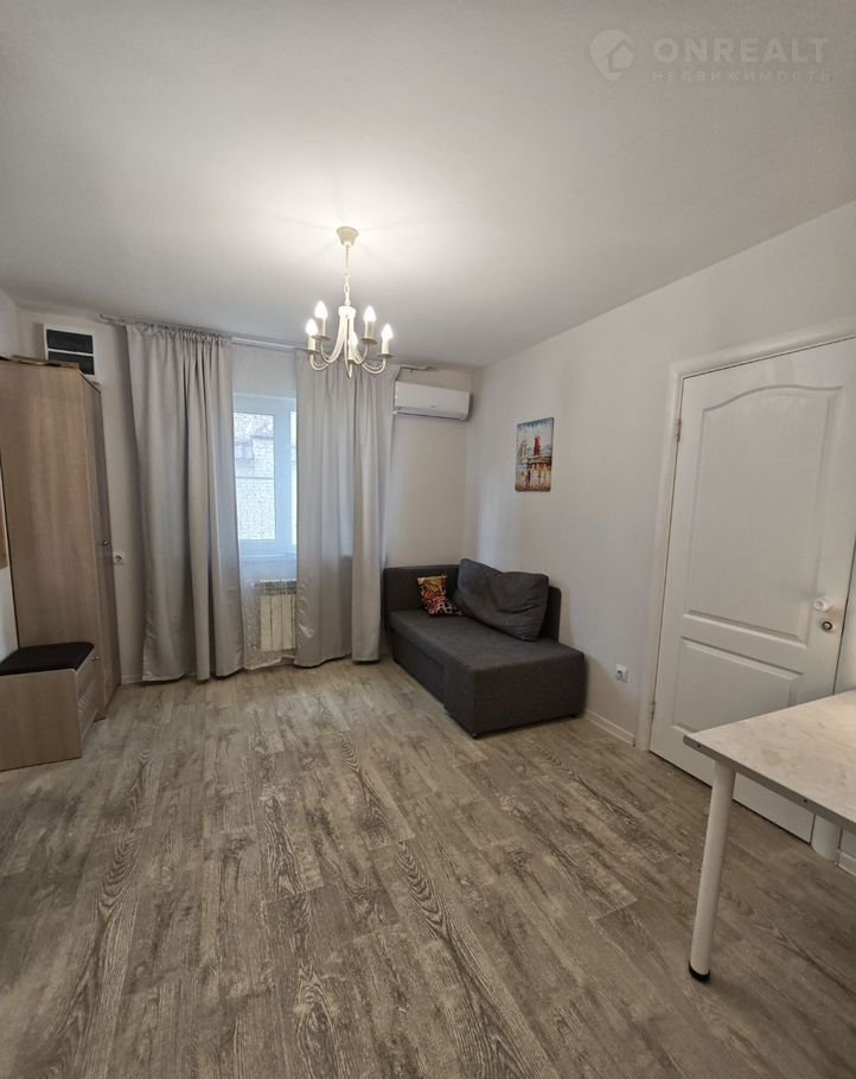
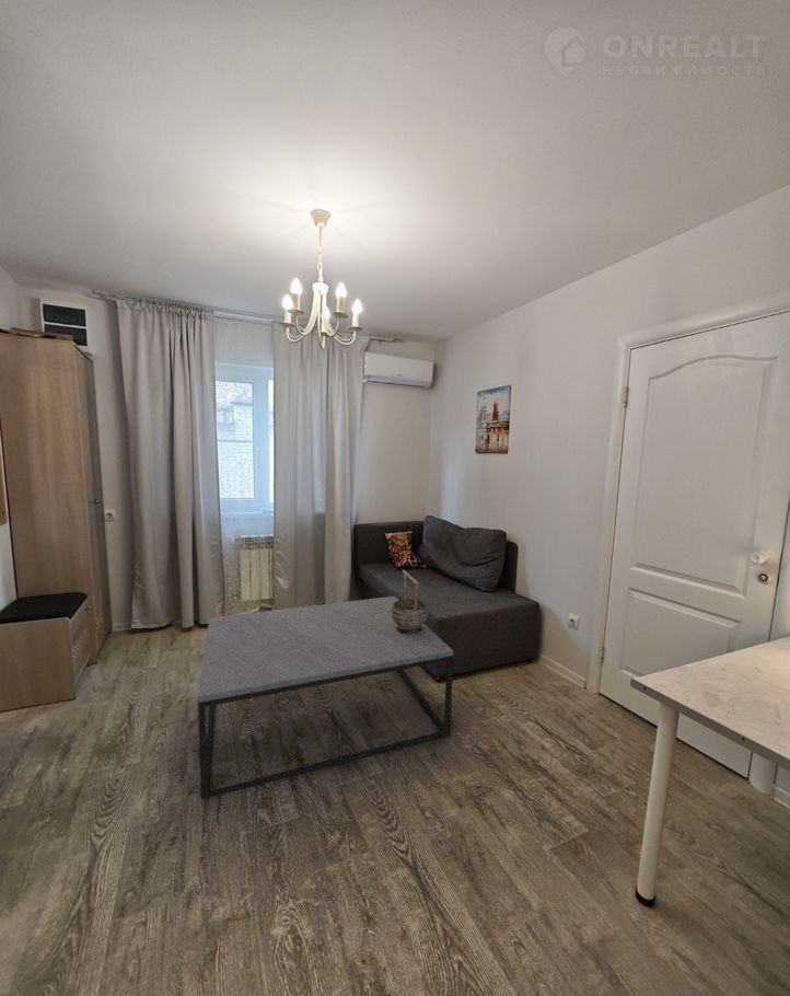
+ decorative bowl [392,569,429,635]
+ coffee table [197,595,454,800]
